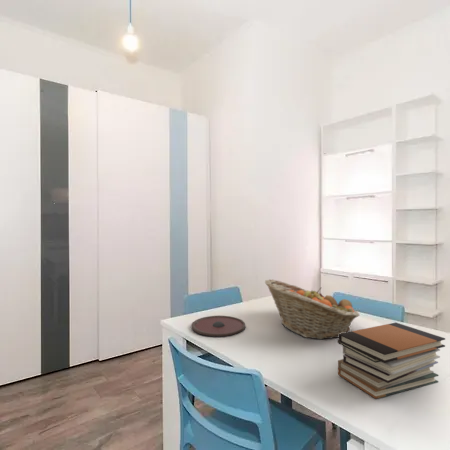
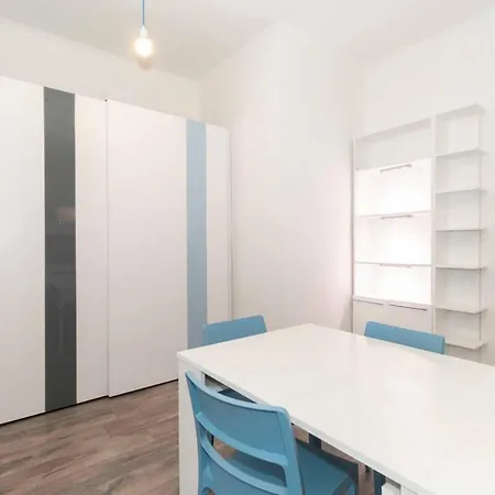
- book stack [337,322,446,400]
- fruit basket [264,278,360,340]
- plate [190,315,246,337]
